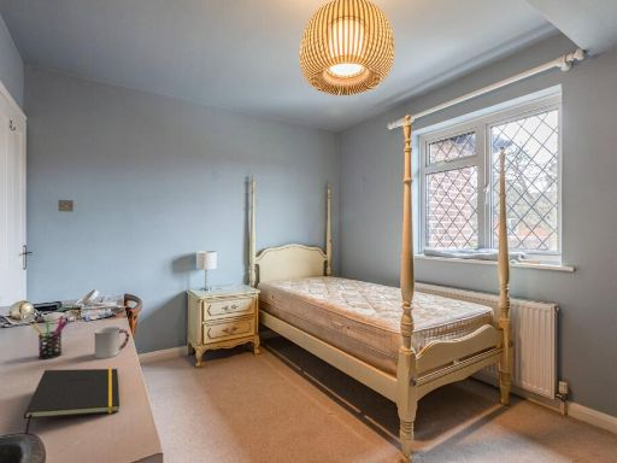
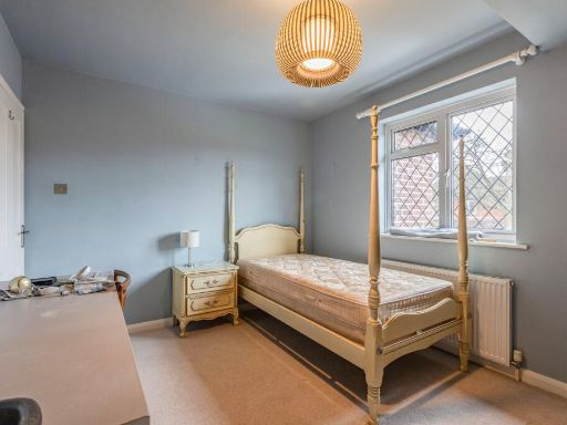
- cup [94,326,130,359]
- pen holder [33,315,69,361]
- notepad [23,368,121,435]
